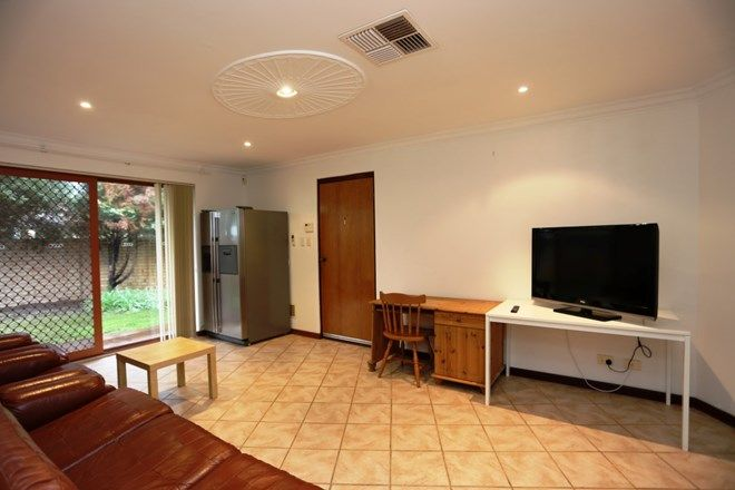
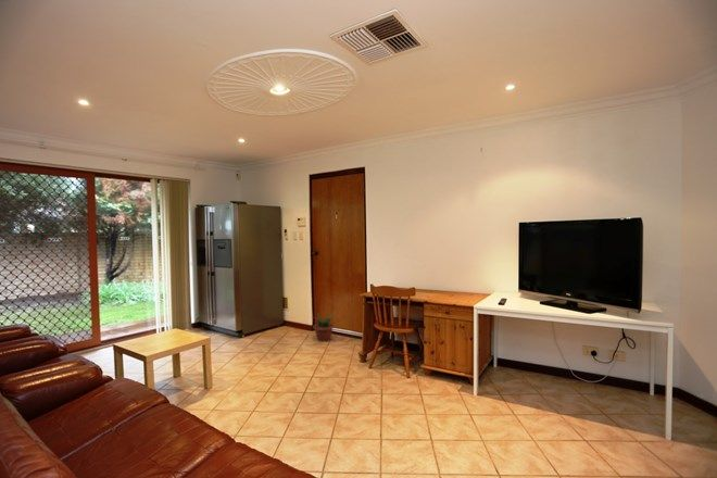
+ potted plant [310,312,338,343]
